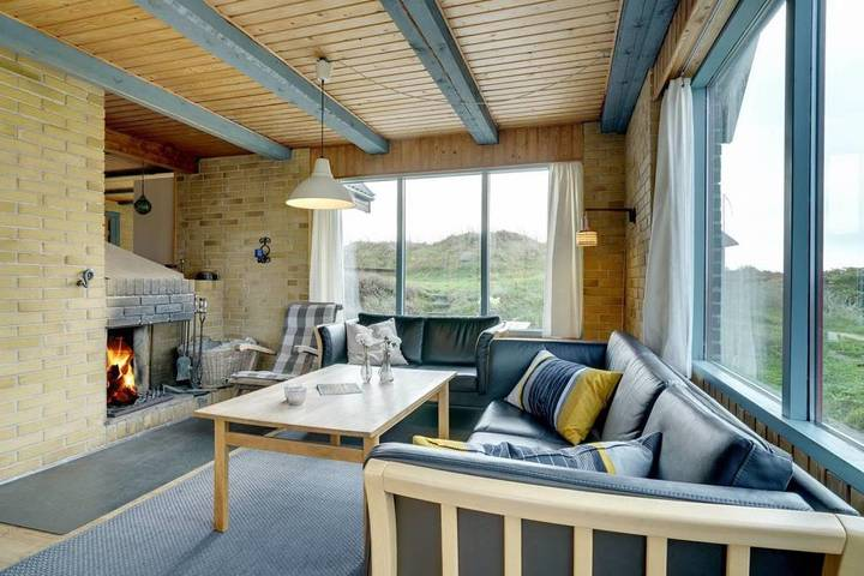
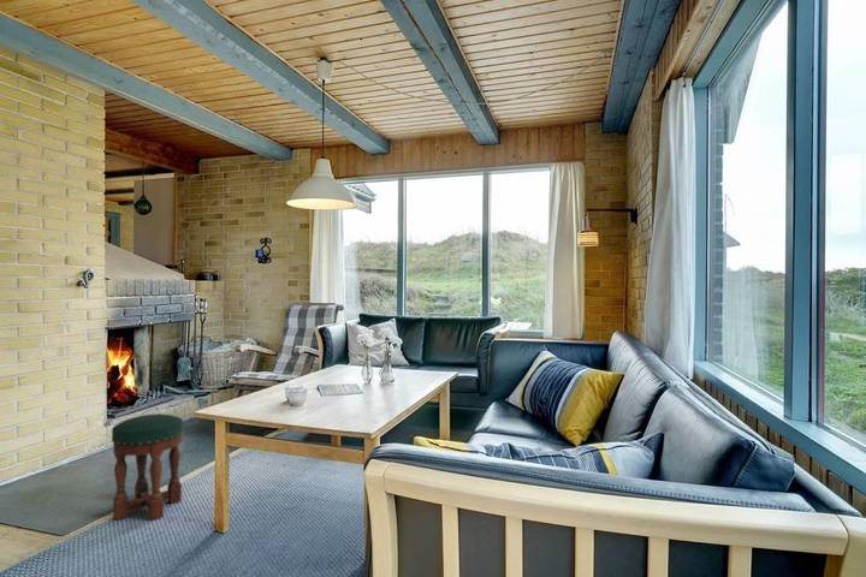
+ stool [111,412,184,522]
